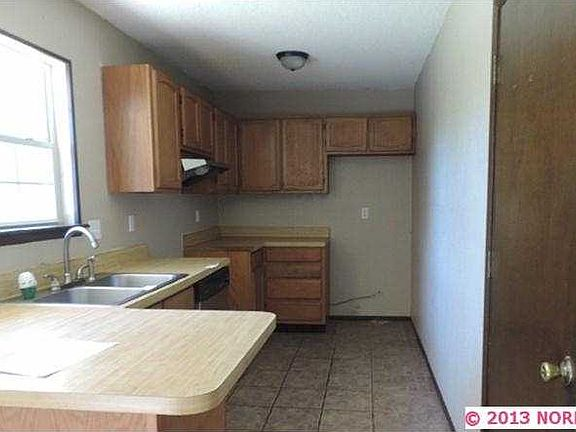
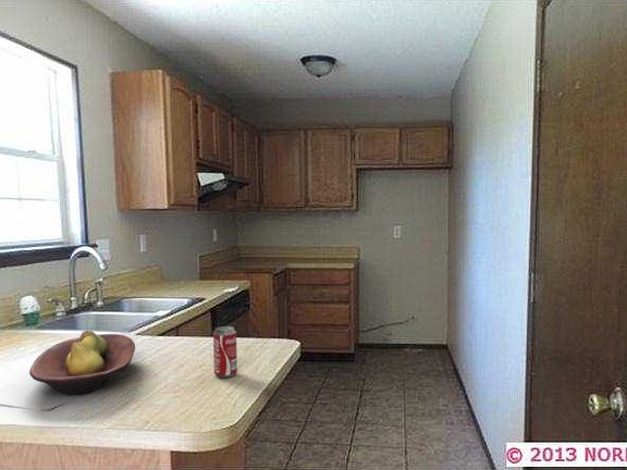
+ beverage can [212,325,238,379]
+ fruit bowl [28,330,136,396]
